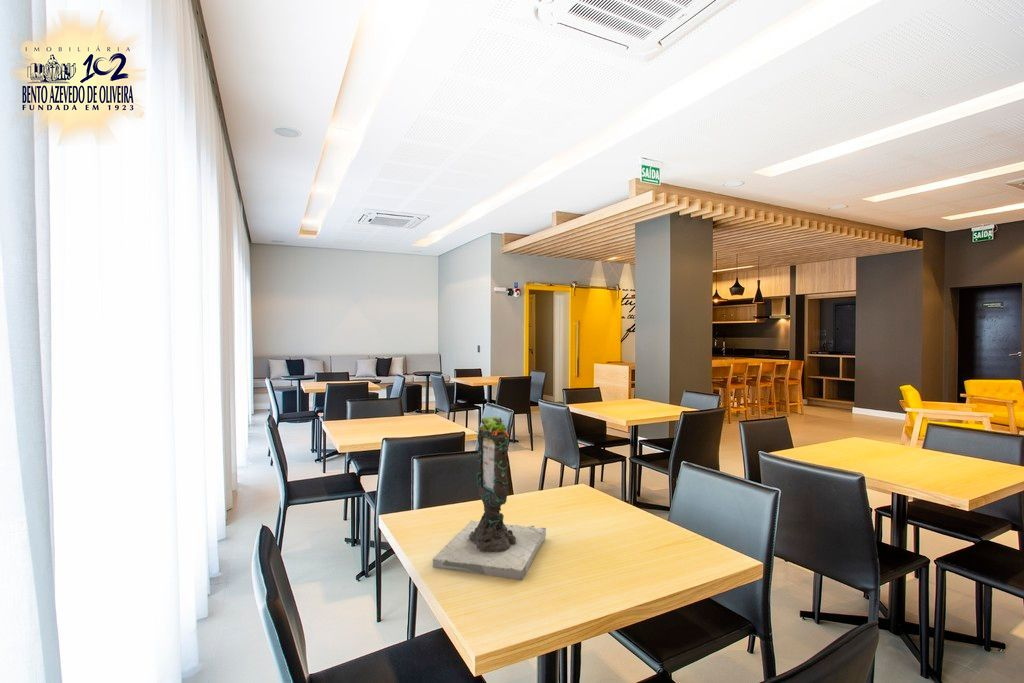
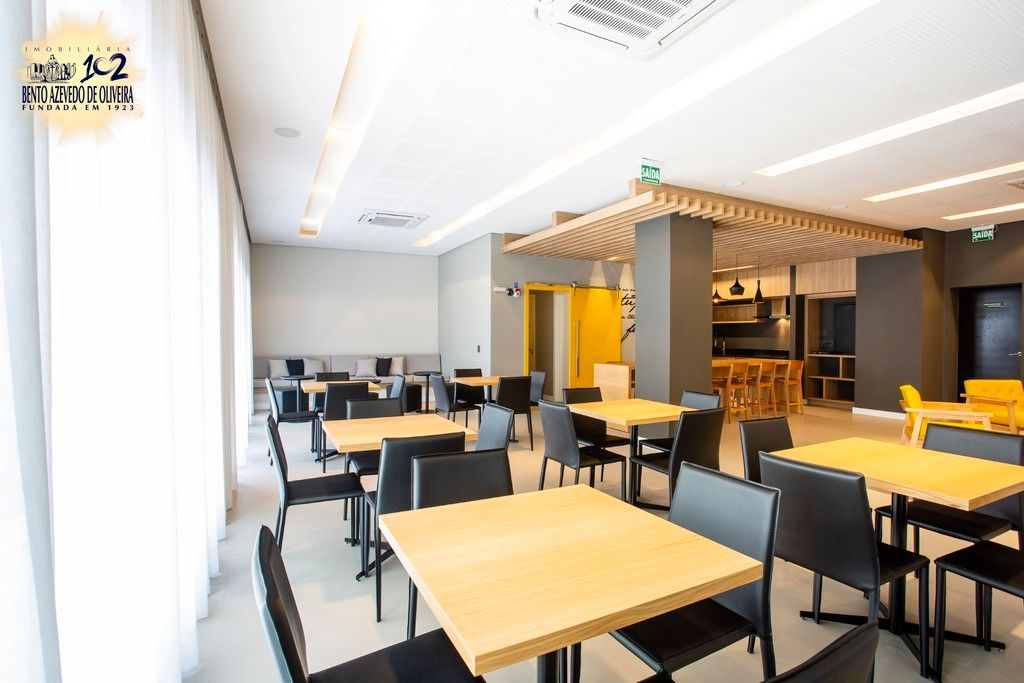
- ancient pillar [432,406,547,581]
